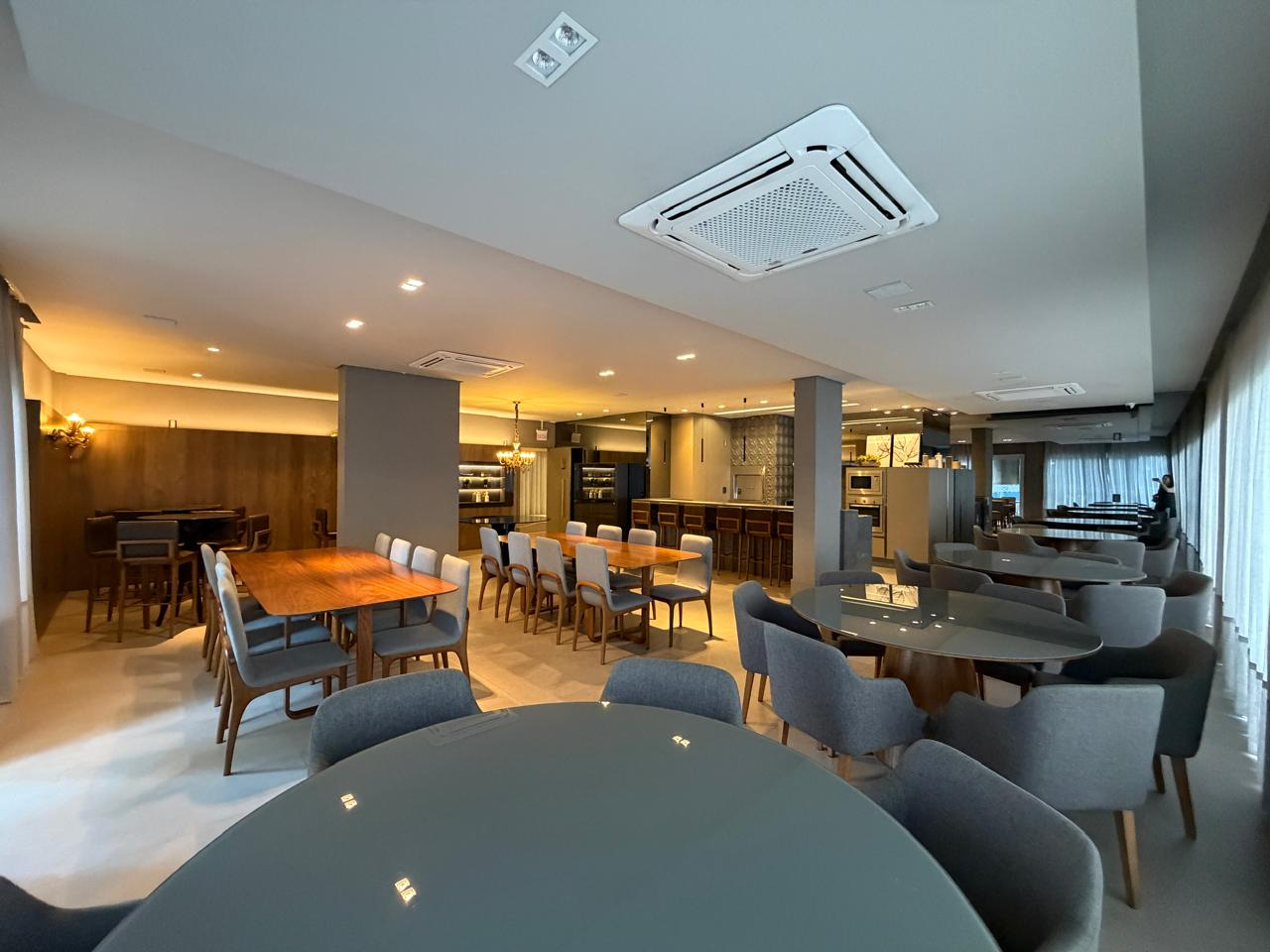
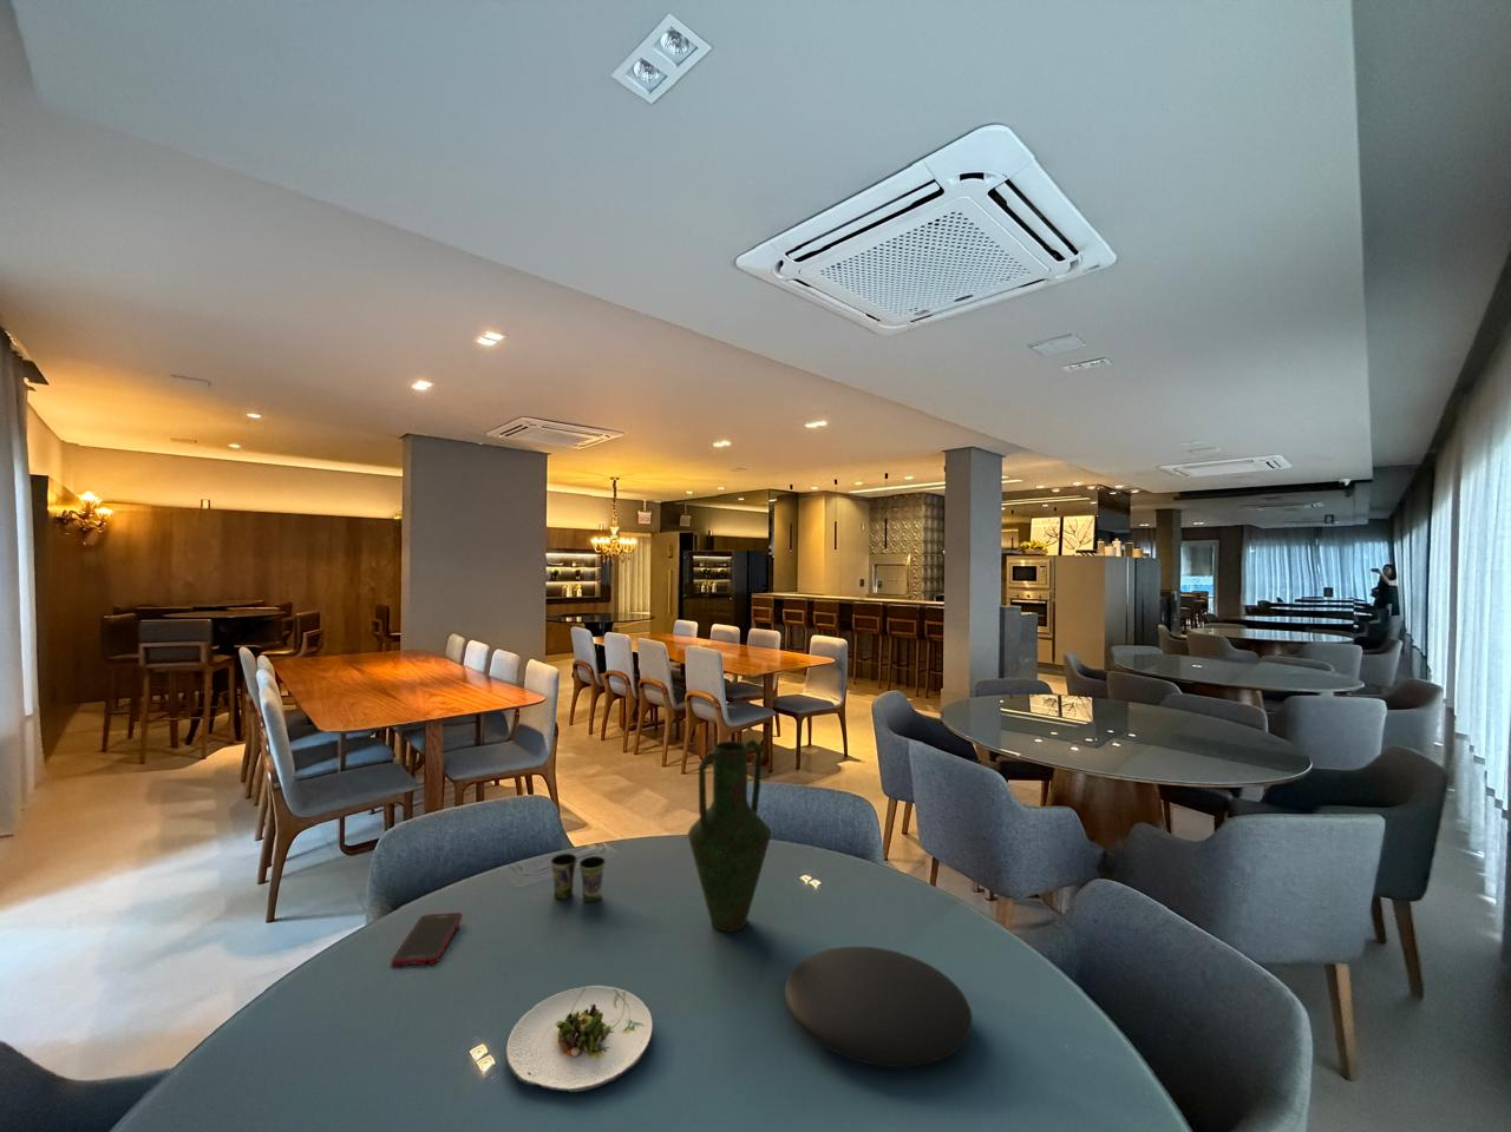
+ vase [685,738,773,932]
+ salad plate [506,985,654,1093]
+ plate [783,945,974,1068]
+ cup [548,853,607,904]
+ cell phone [390,912,464,967]
